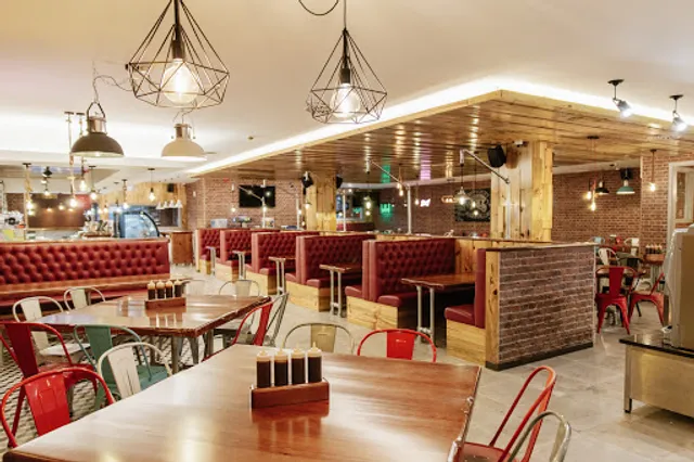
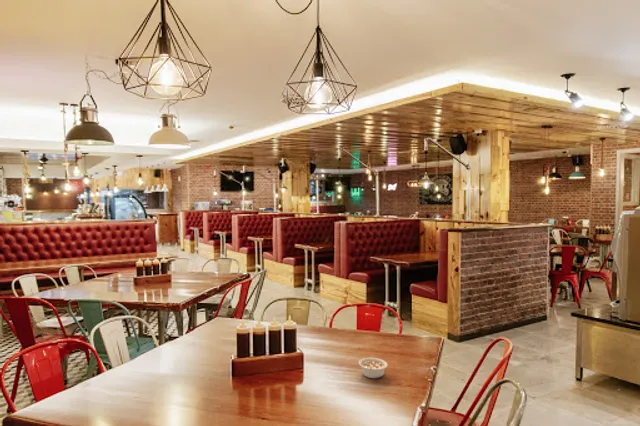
+ legume [357,357,388,379]
